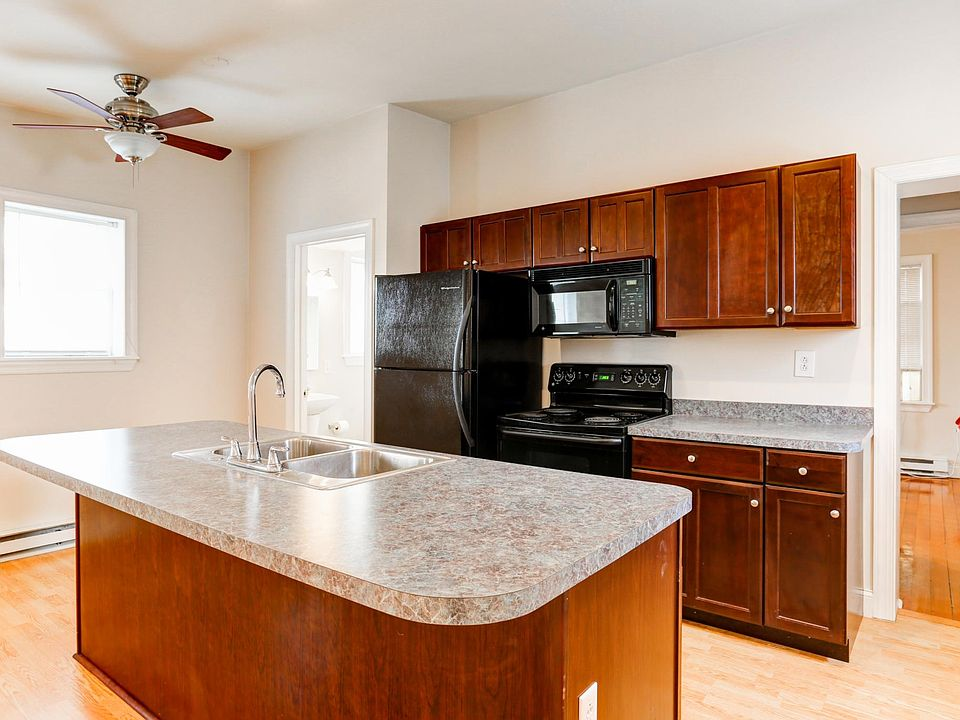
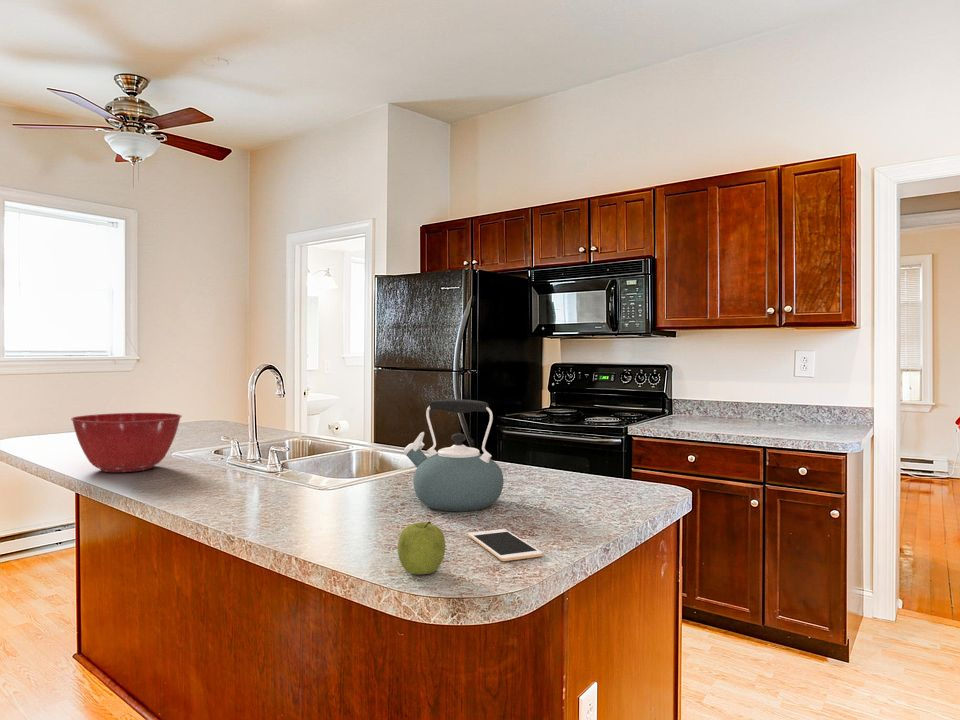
+ fruit [397,520,446,575]
+ mixing bowl [70,412,183,473]
+ cell phone [467,528,544,562]
+ kettle [402,398,504,512]
